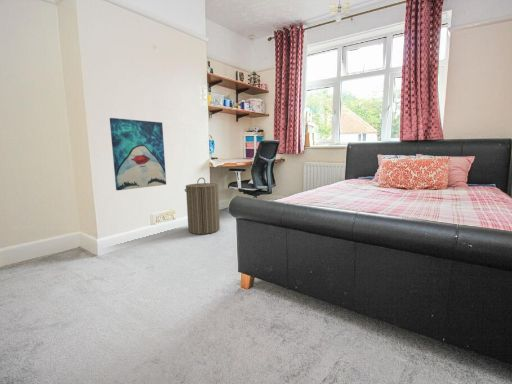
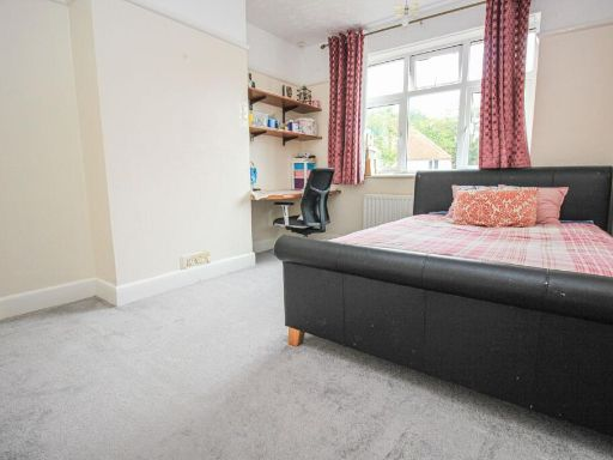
- laundry hamper [184,177,221,235]
- wall art [109,117,167,191]
